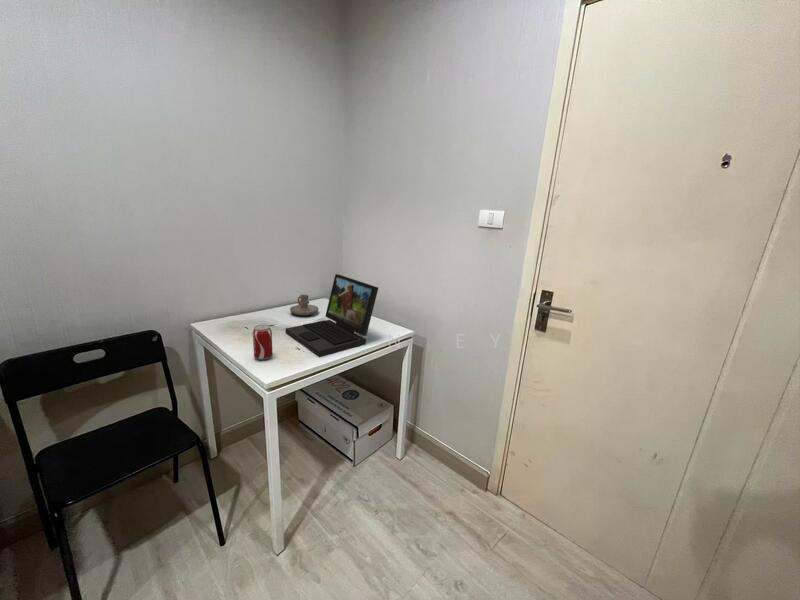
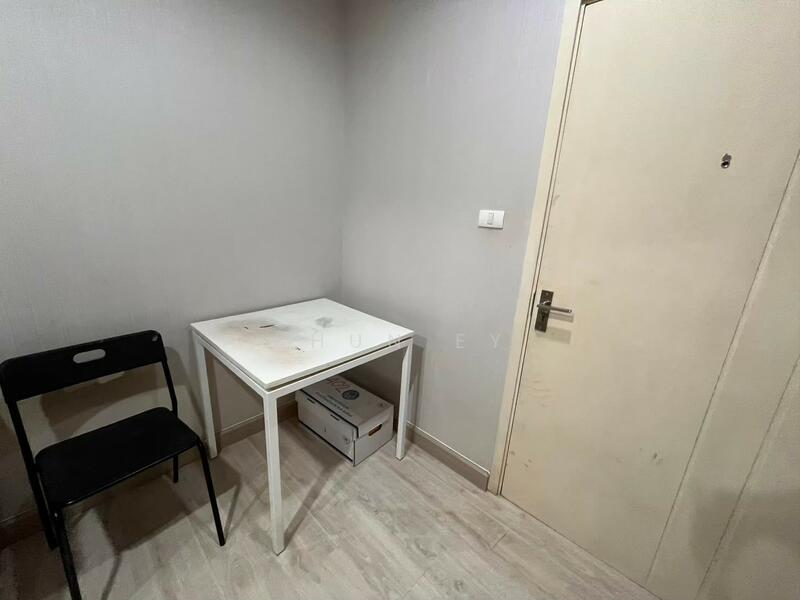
- beverage can [252,324,274,361]
- candle holder [289,294,320,316]
- laptop [284,273,379,357]
